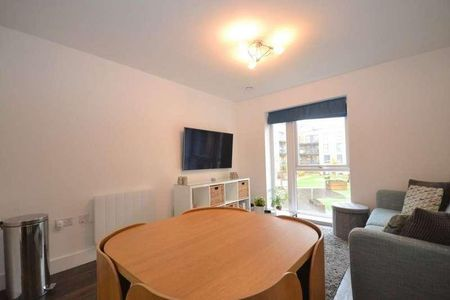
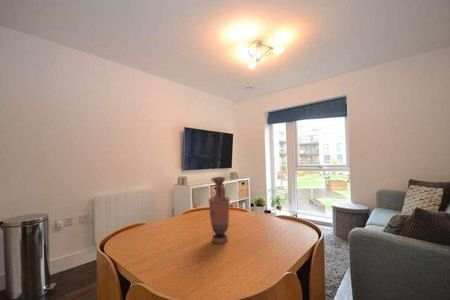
+ vase [208,176,231,244]
